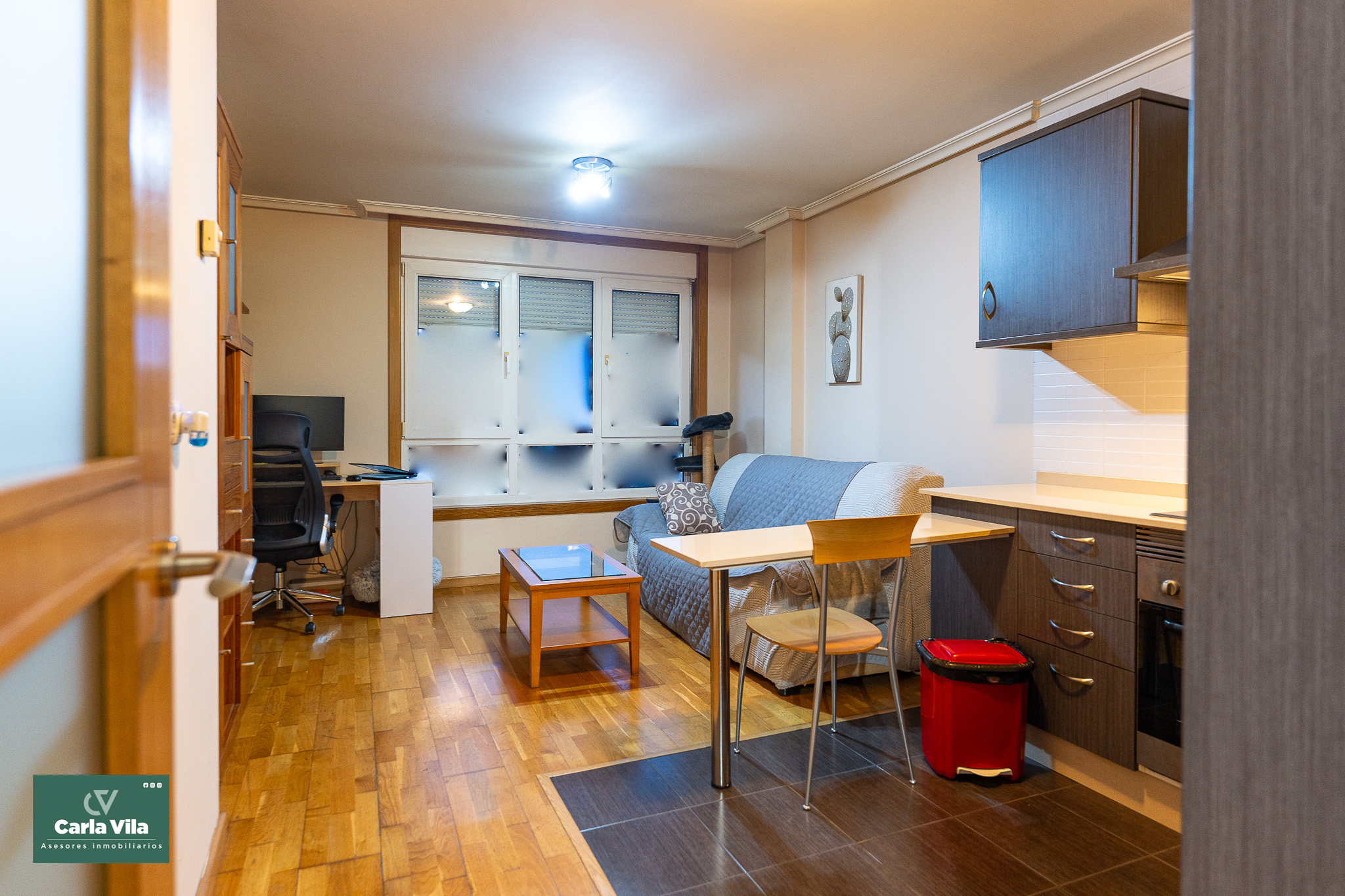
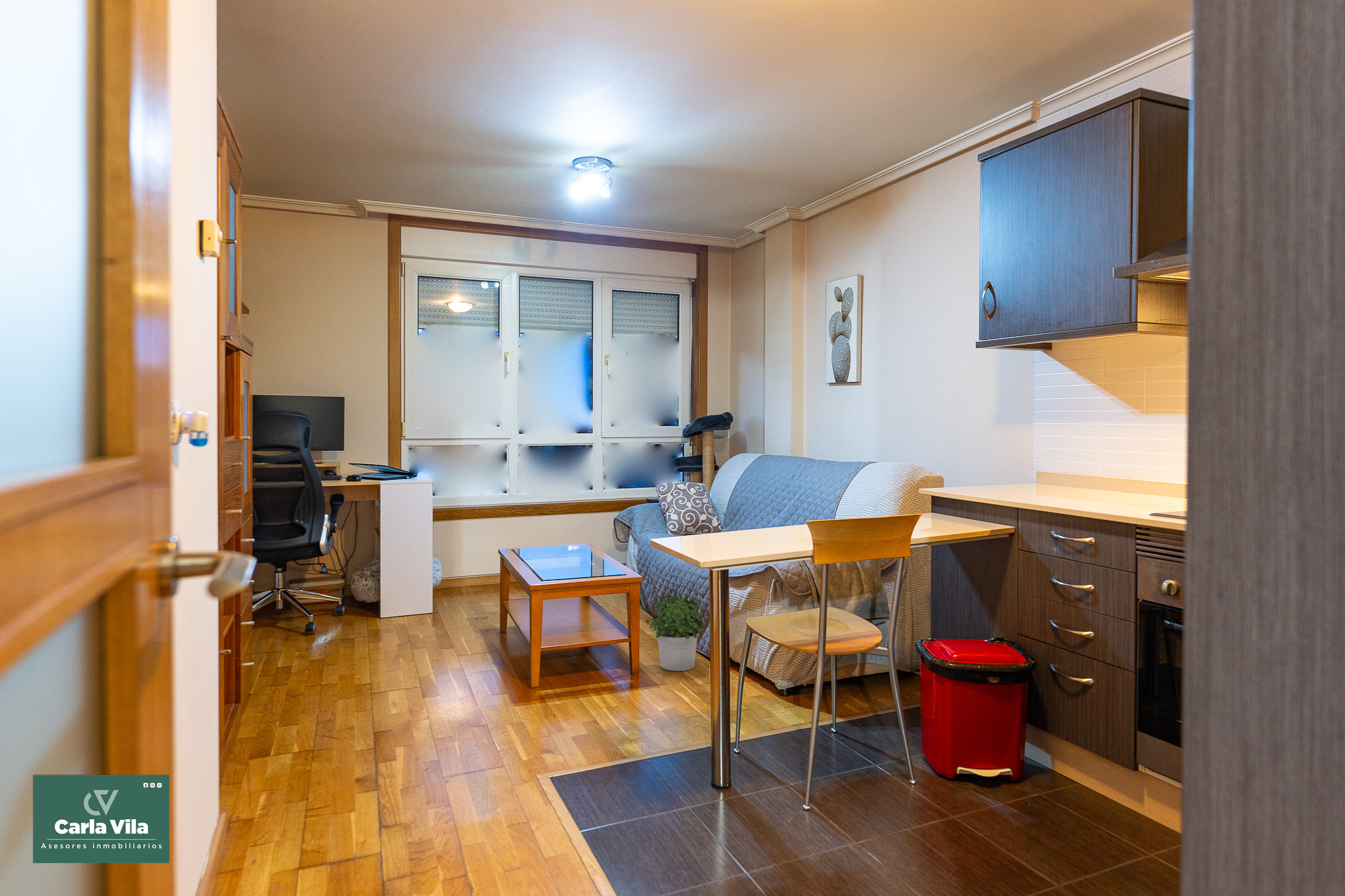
+ potted plant [645,594,705,672]
